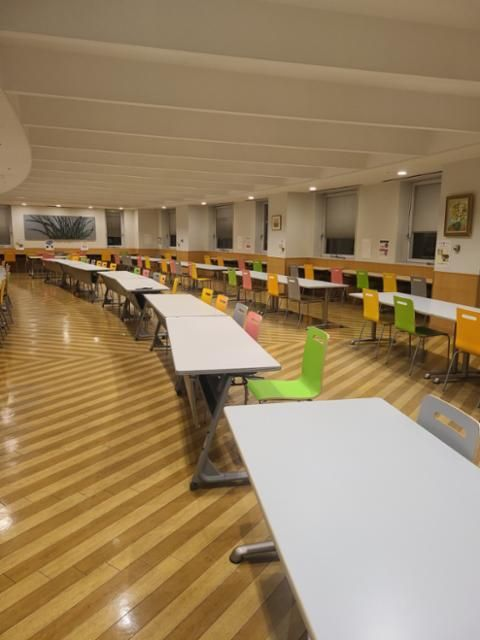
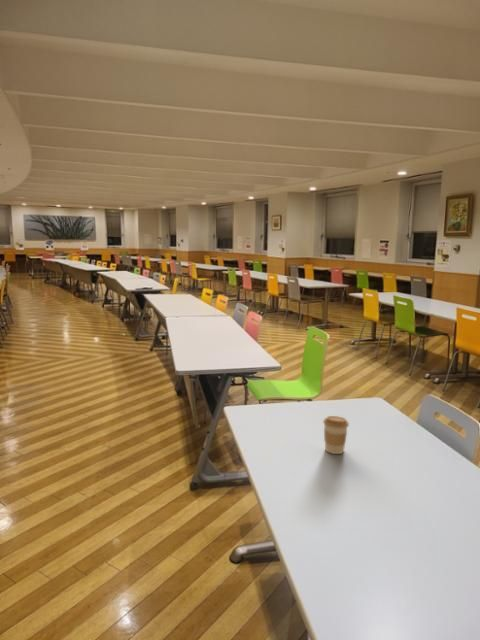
+ coffee cup [322,415,350,455]
